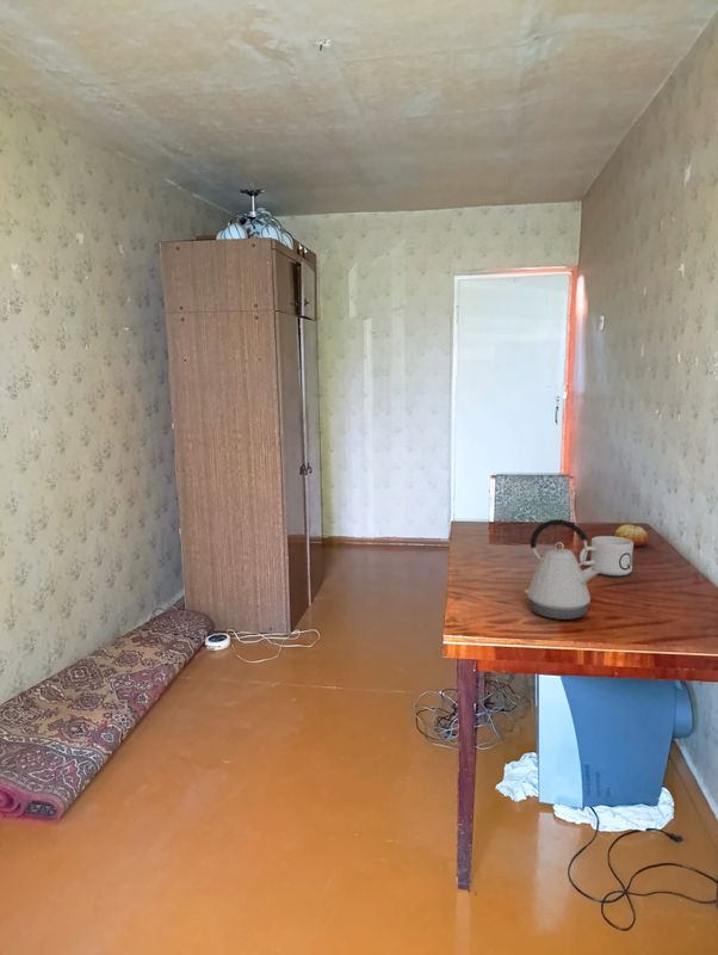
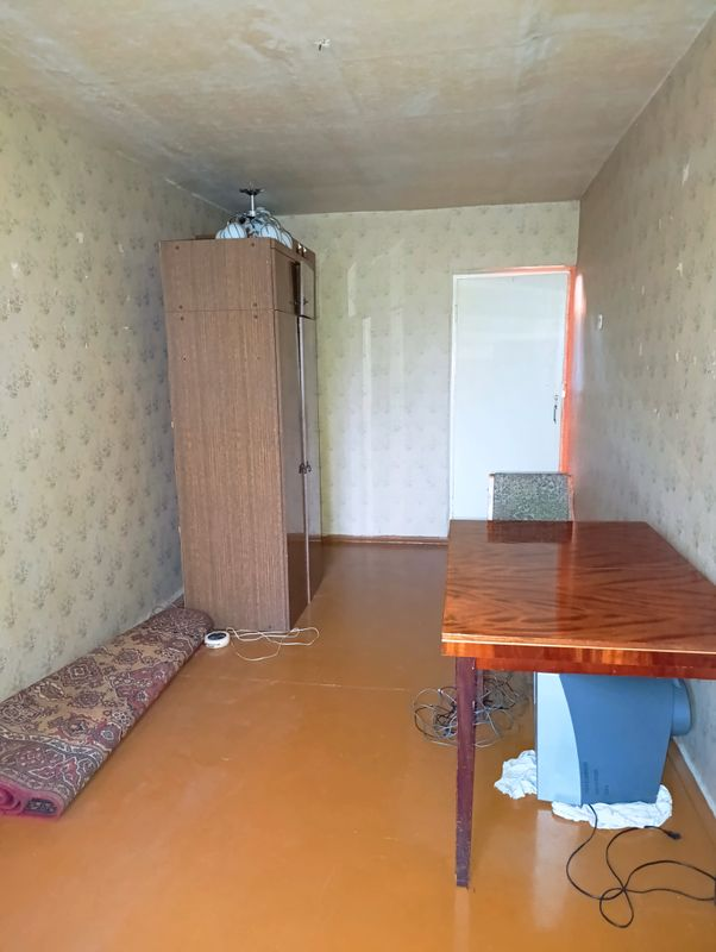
- mug [578,535,635,577]
- kettle [524,518,600,621]
- fruit [614,524,650,548]
